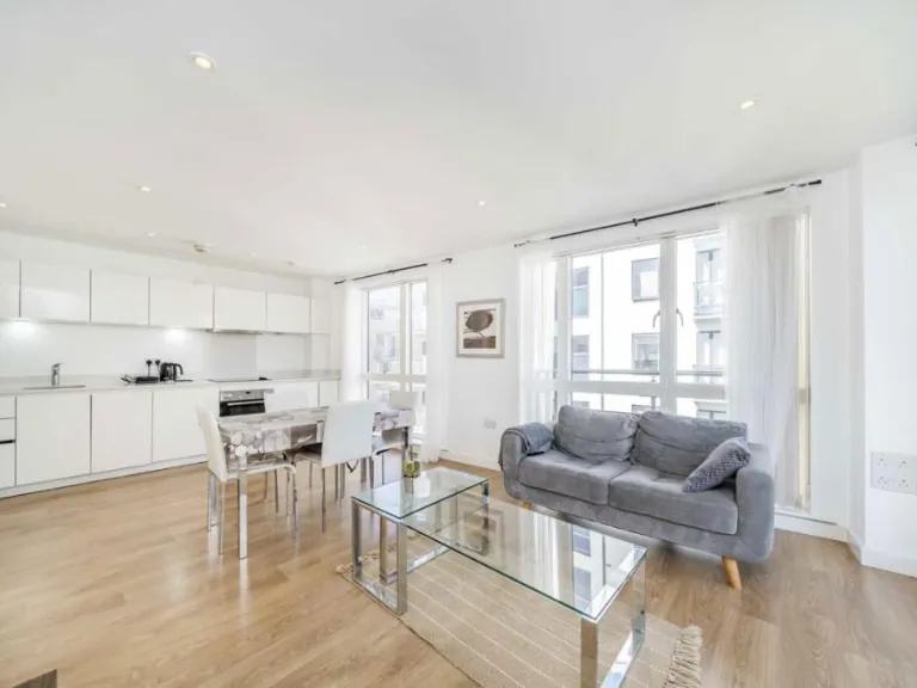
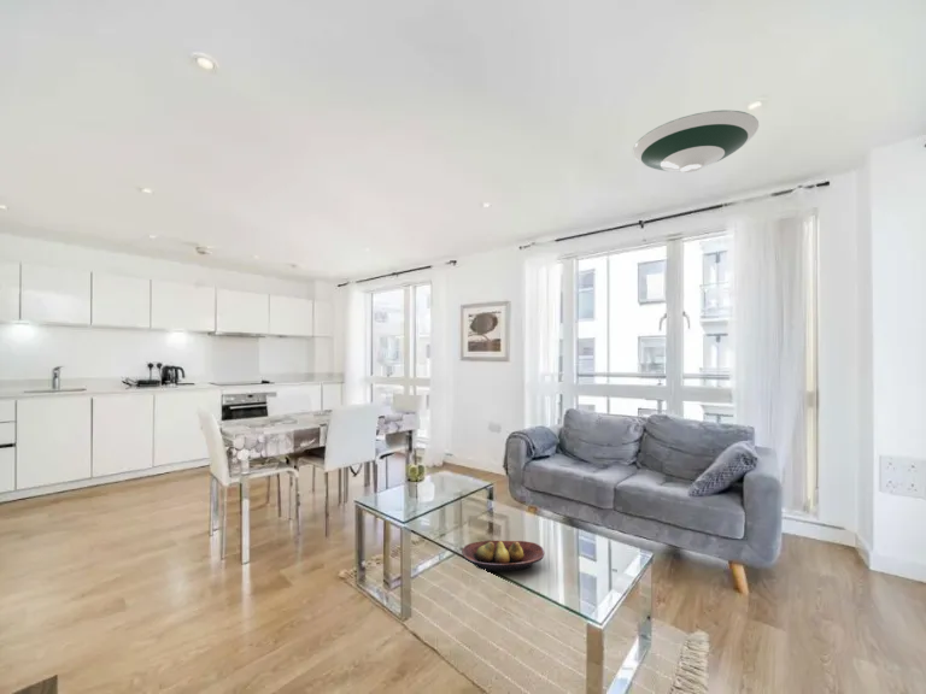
+ fruit bowl [461,540,546,572]
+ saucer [632,108,760,174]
